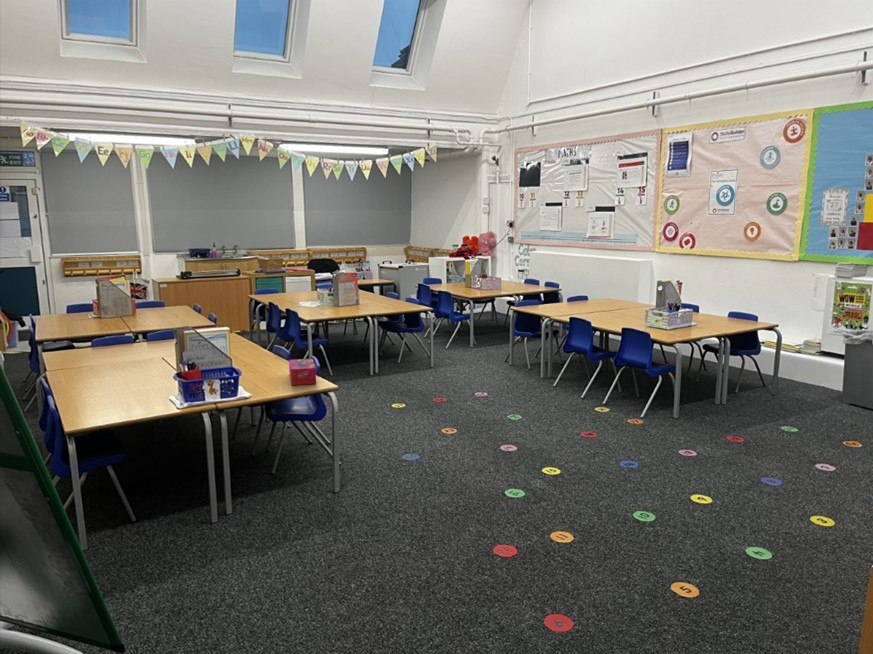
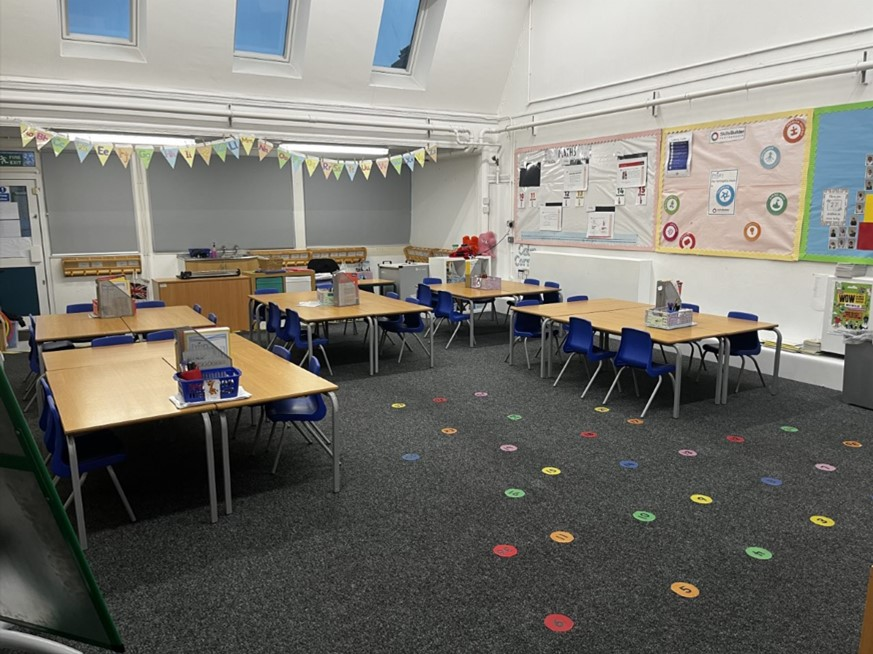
- tissue box [288,358,317,386]
